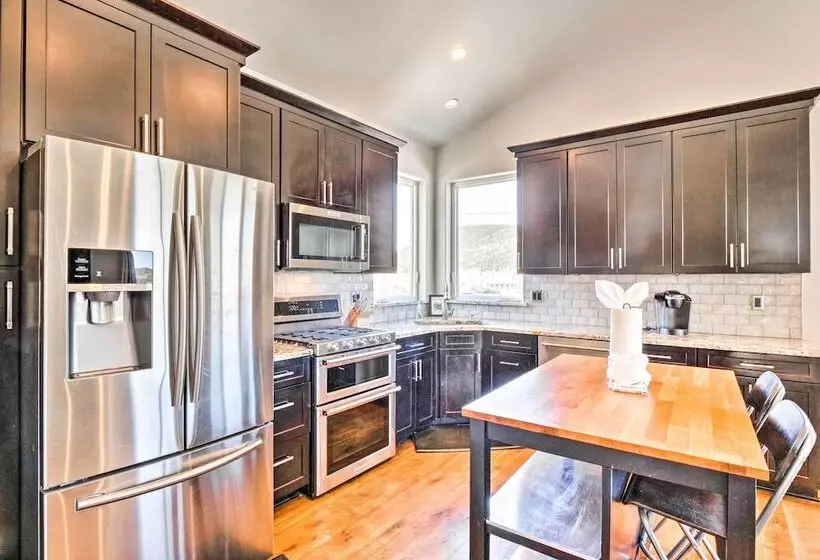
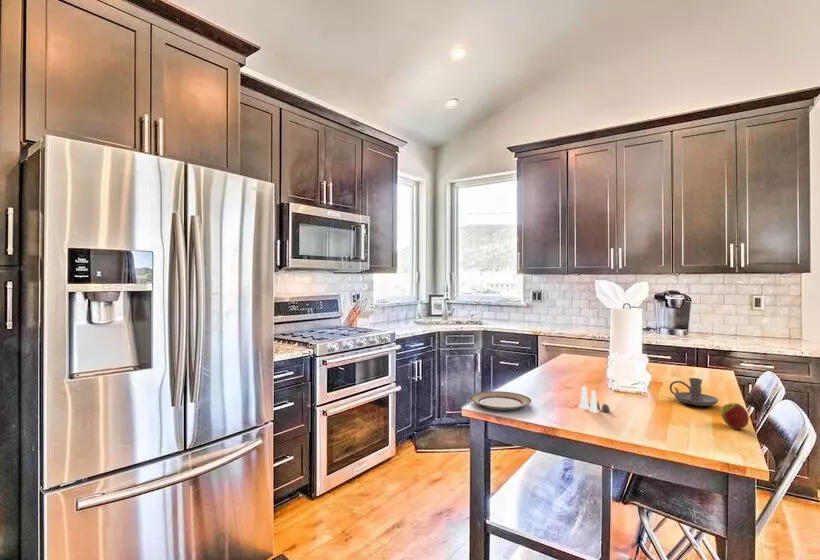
+ apple [719,402,750,430]
+ salt and pepper shaker set [578,385,611,413]
+ candle holder [669,377,719,407]
+ plate [469,390,532,411]
